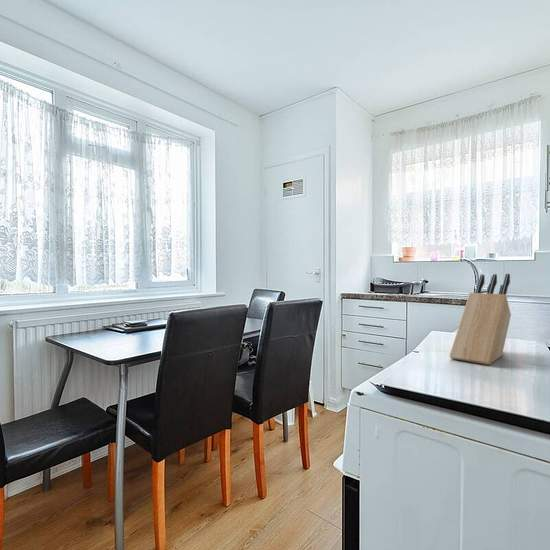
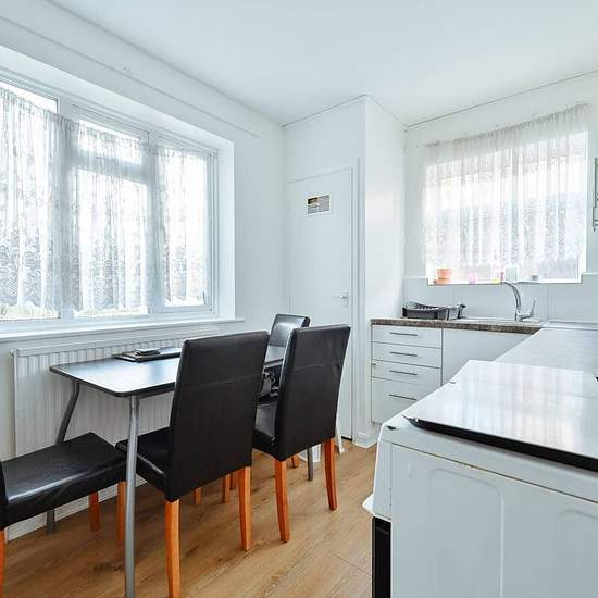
- knife block [448,273,512,366]
